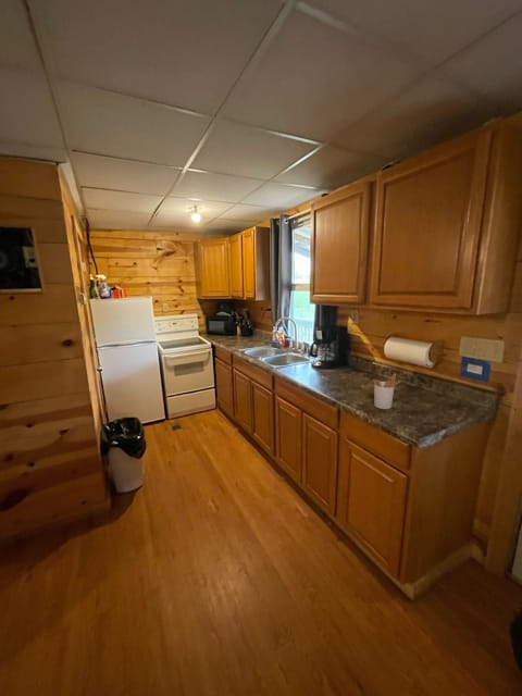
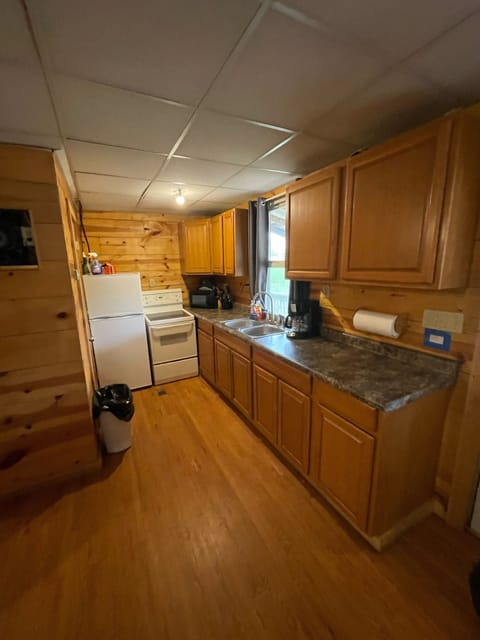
- utensil holder [372,372,402,410]
